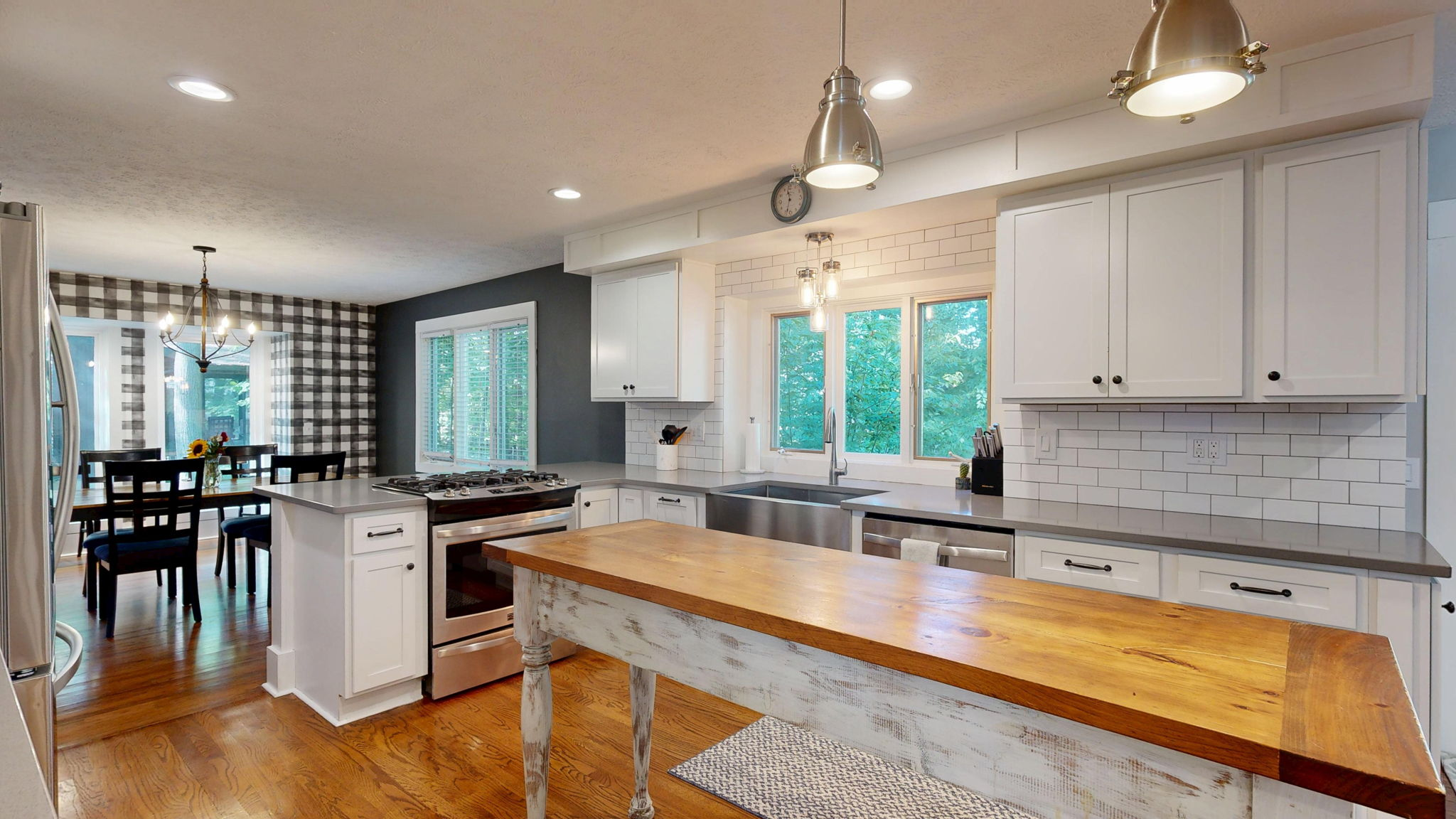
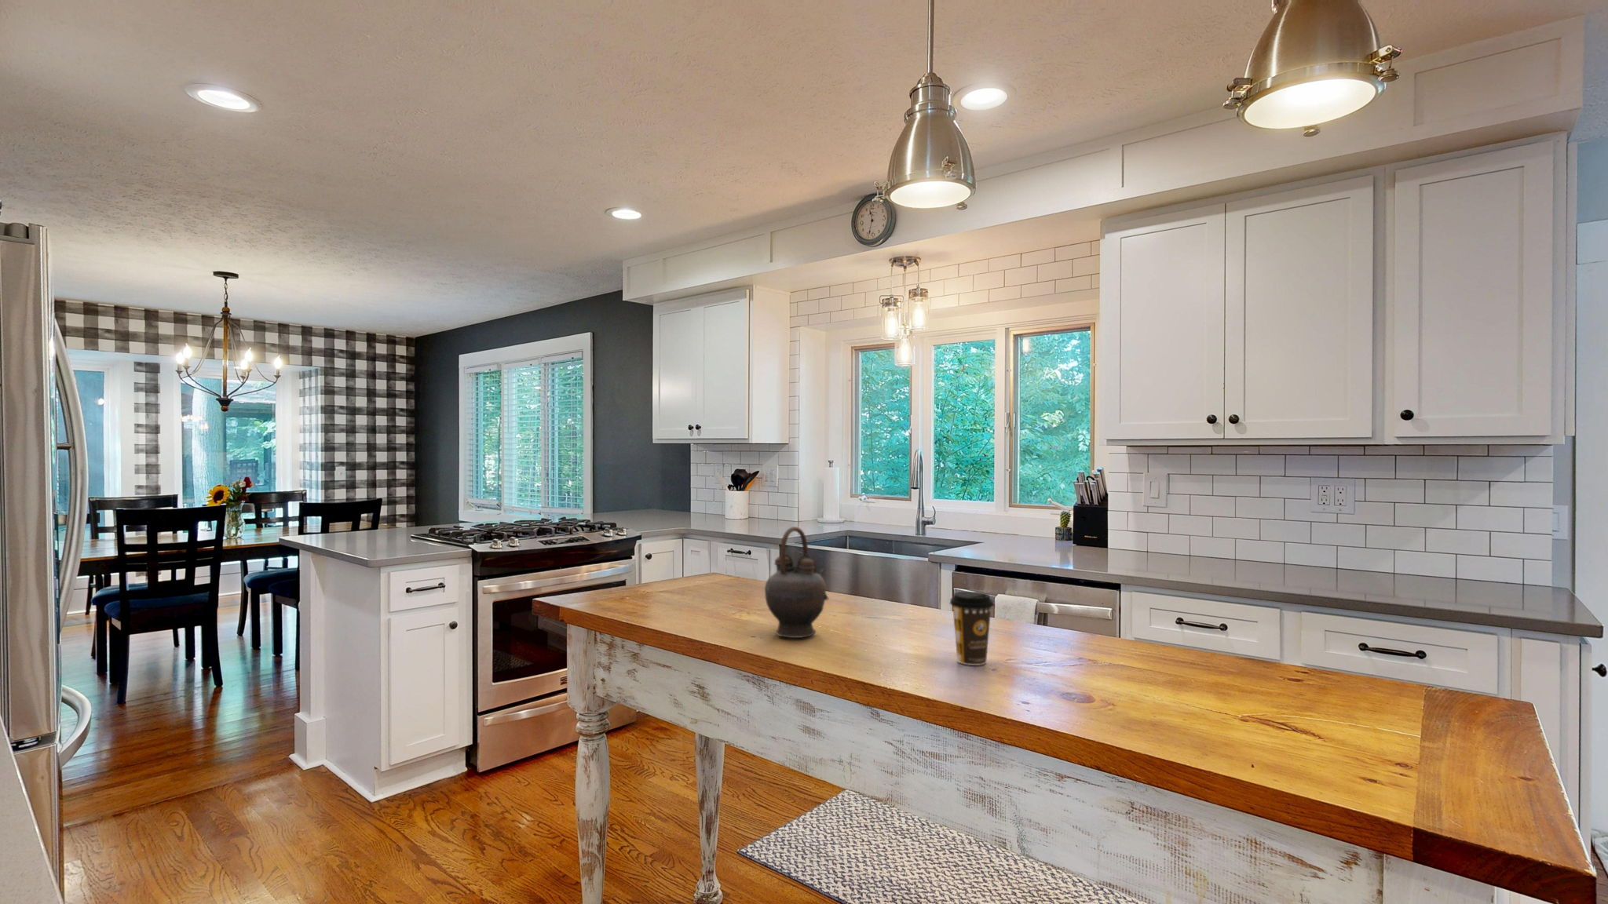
+ coffee cup [950,591,995,667]
+ teapot [764,525,829,639]
